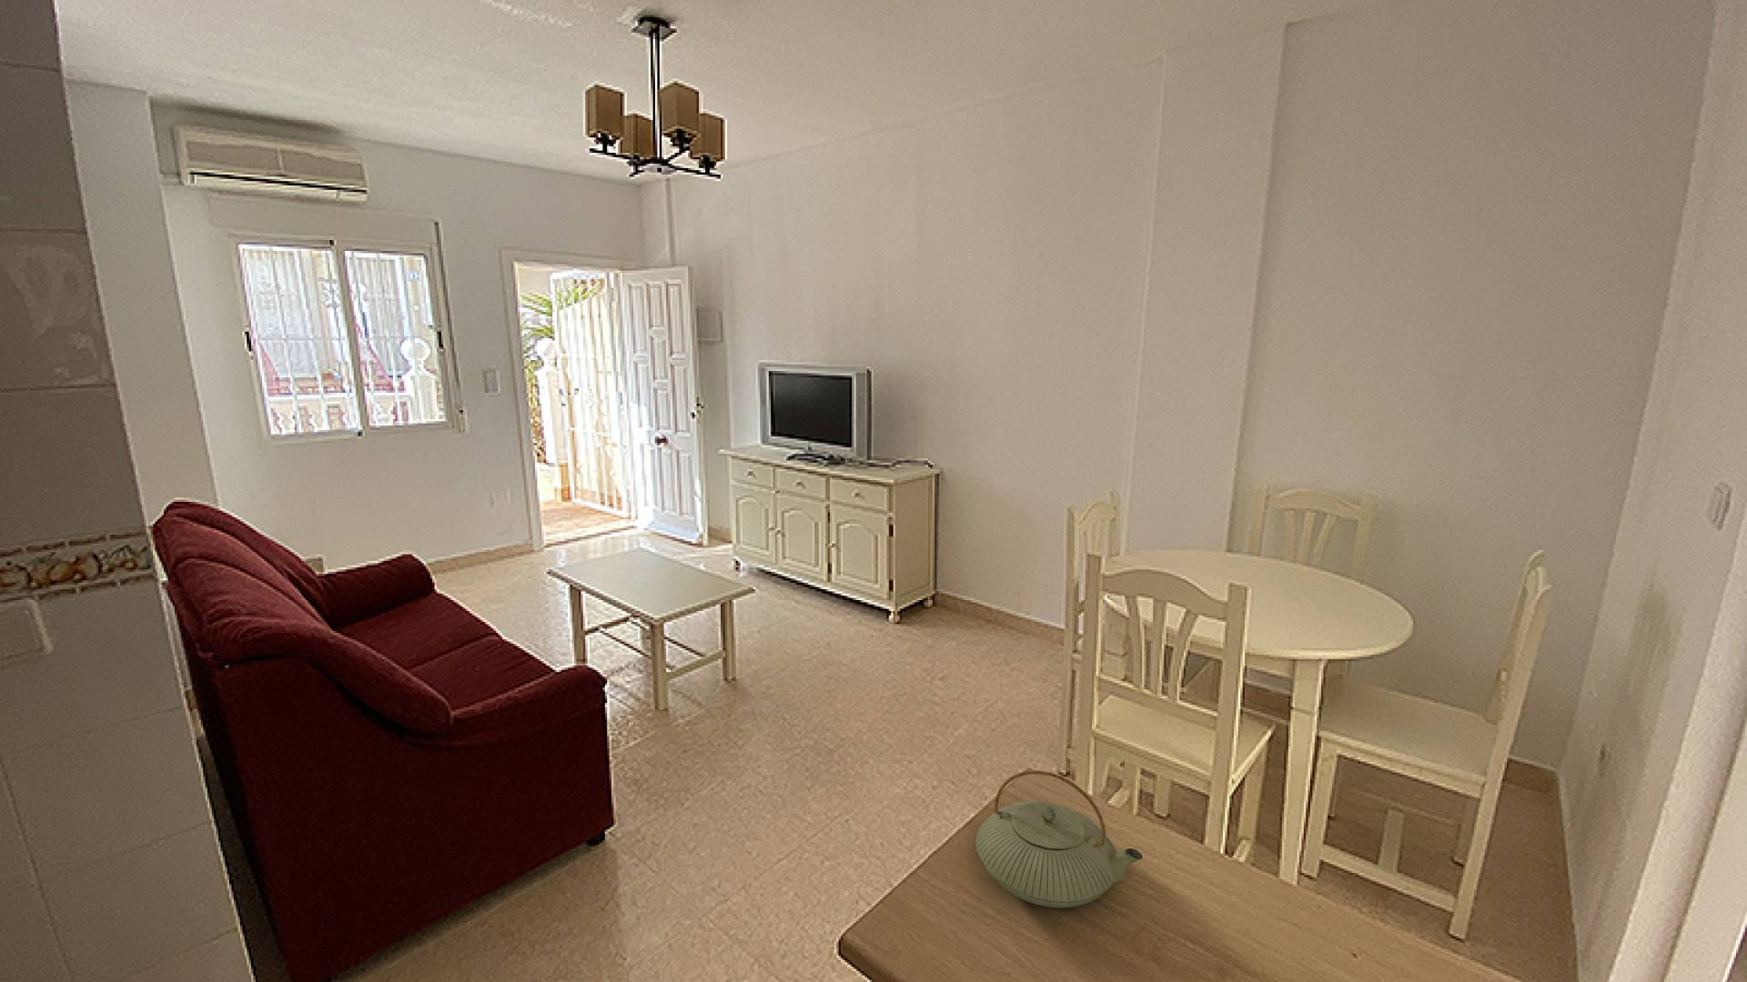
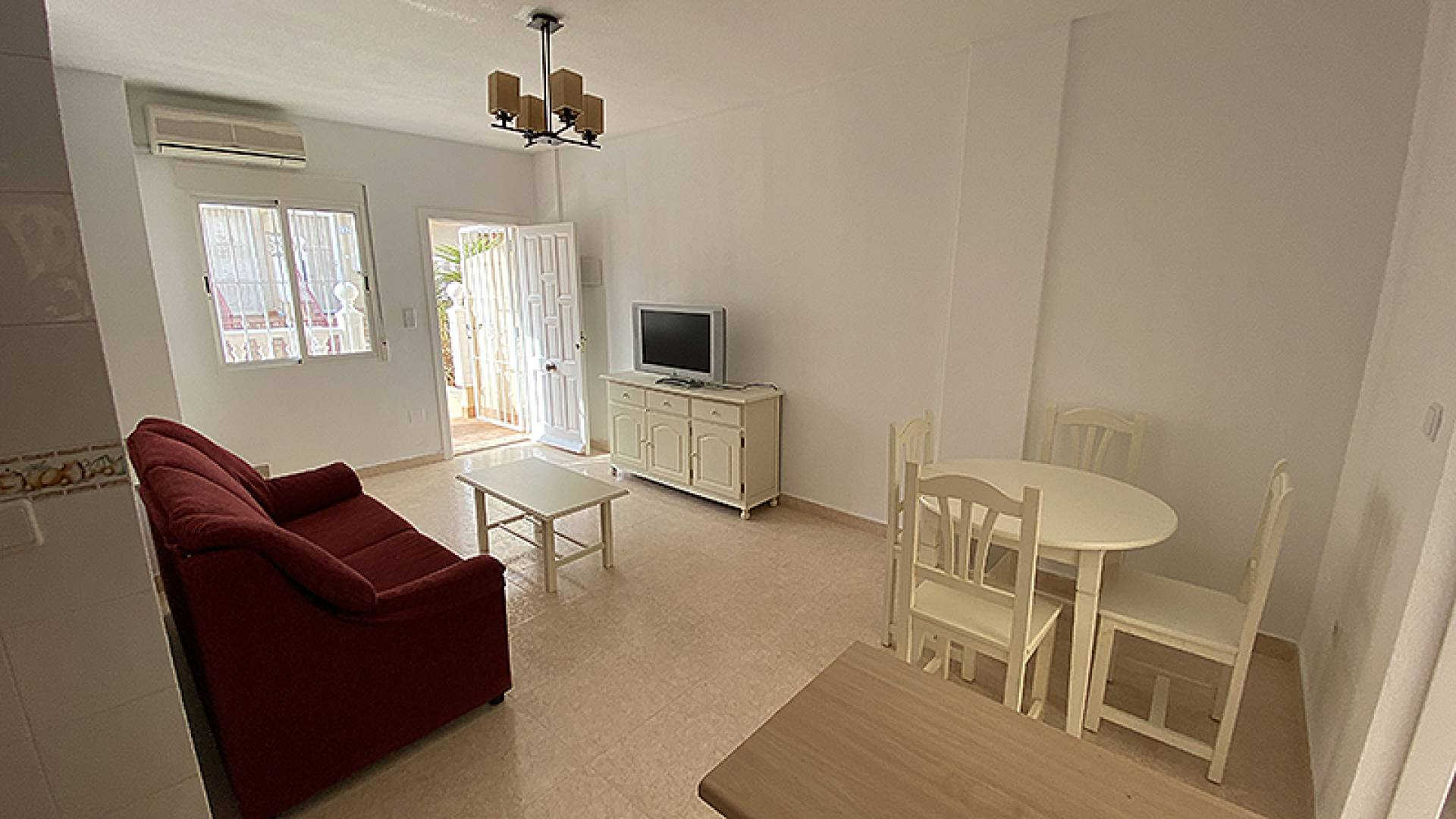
- teapot [974,770,1143,909]
